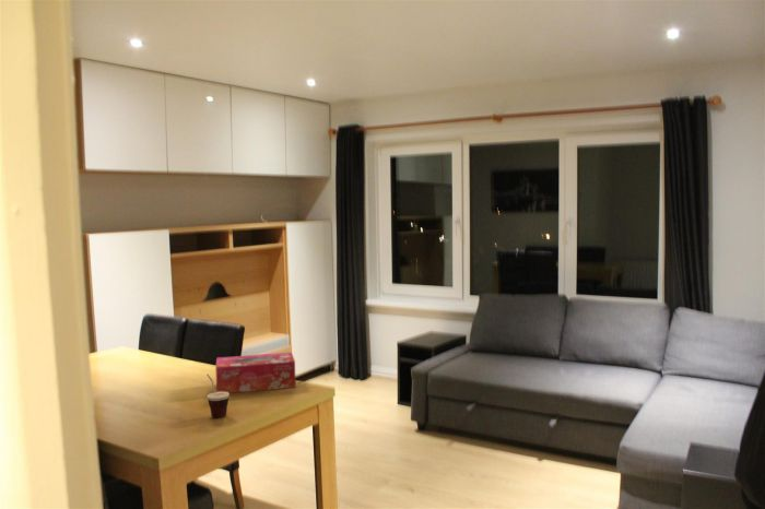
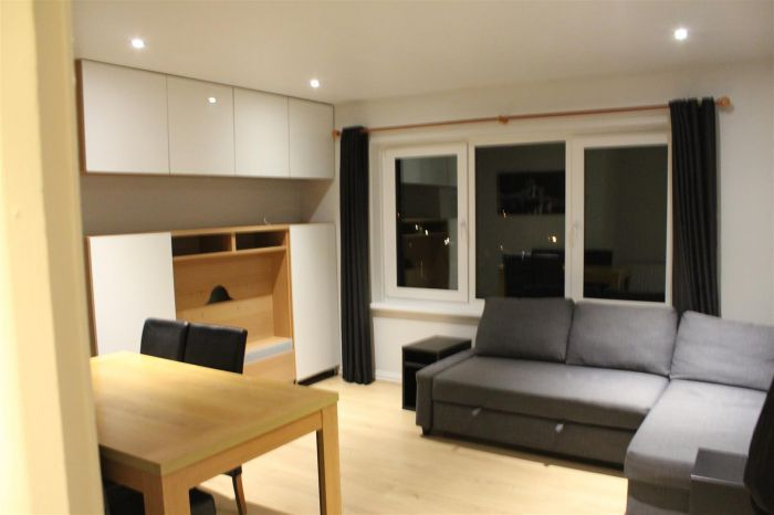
- tissue box [214,352,297,394]
- cup [205,374,231,418]
